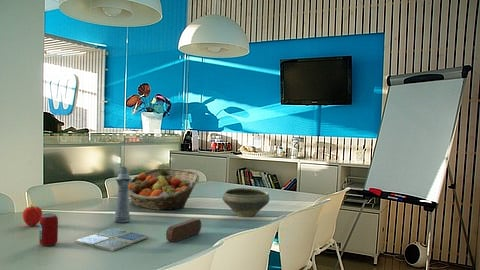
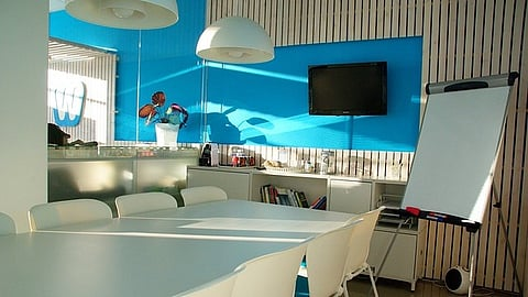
- apple [22,204,43,227]
- bottle [113,166,132,224]
- pencil case [164,217,202,243]
- fruit basket [128,167,200,211]
- drink coaster [74,227,149,252]
- beverage can [38,213,59,247]
- bowl [221,187,270,218]
